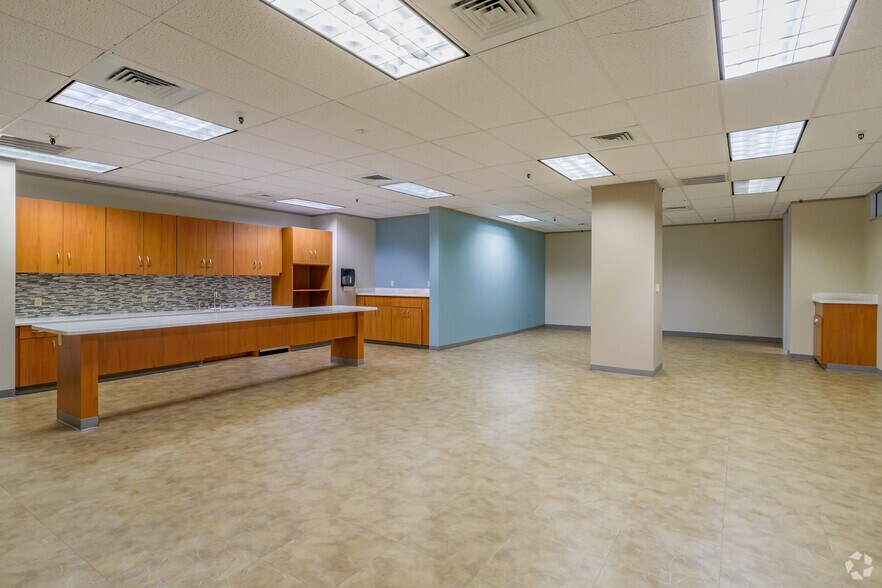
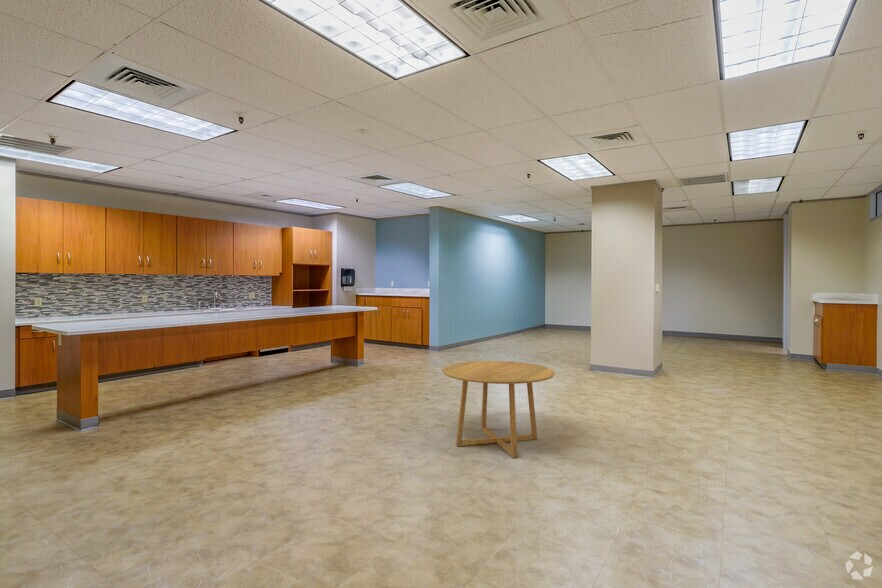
+ round table [442,360,556,459]
